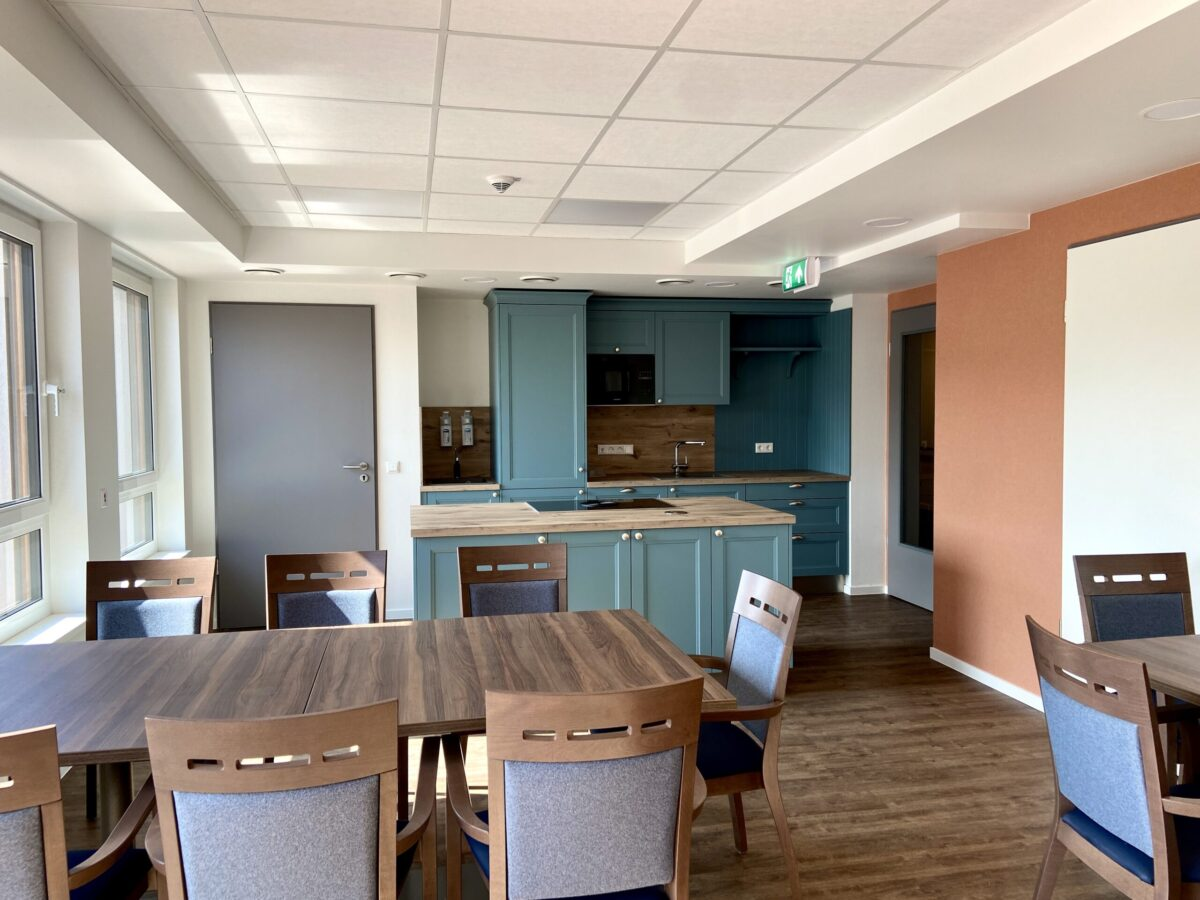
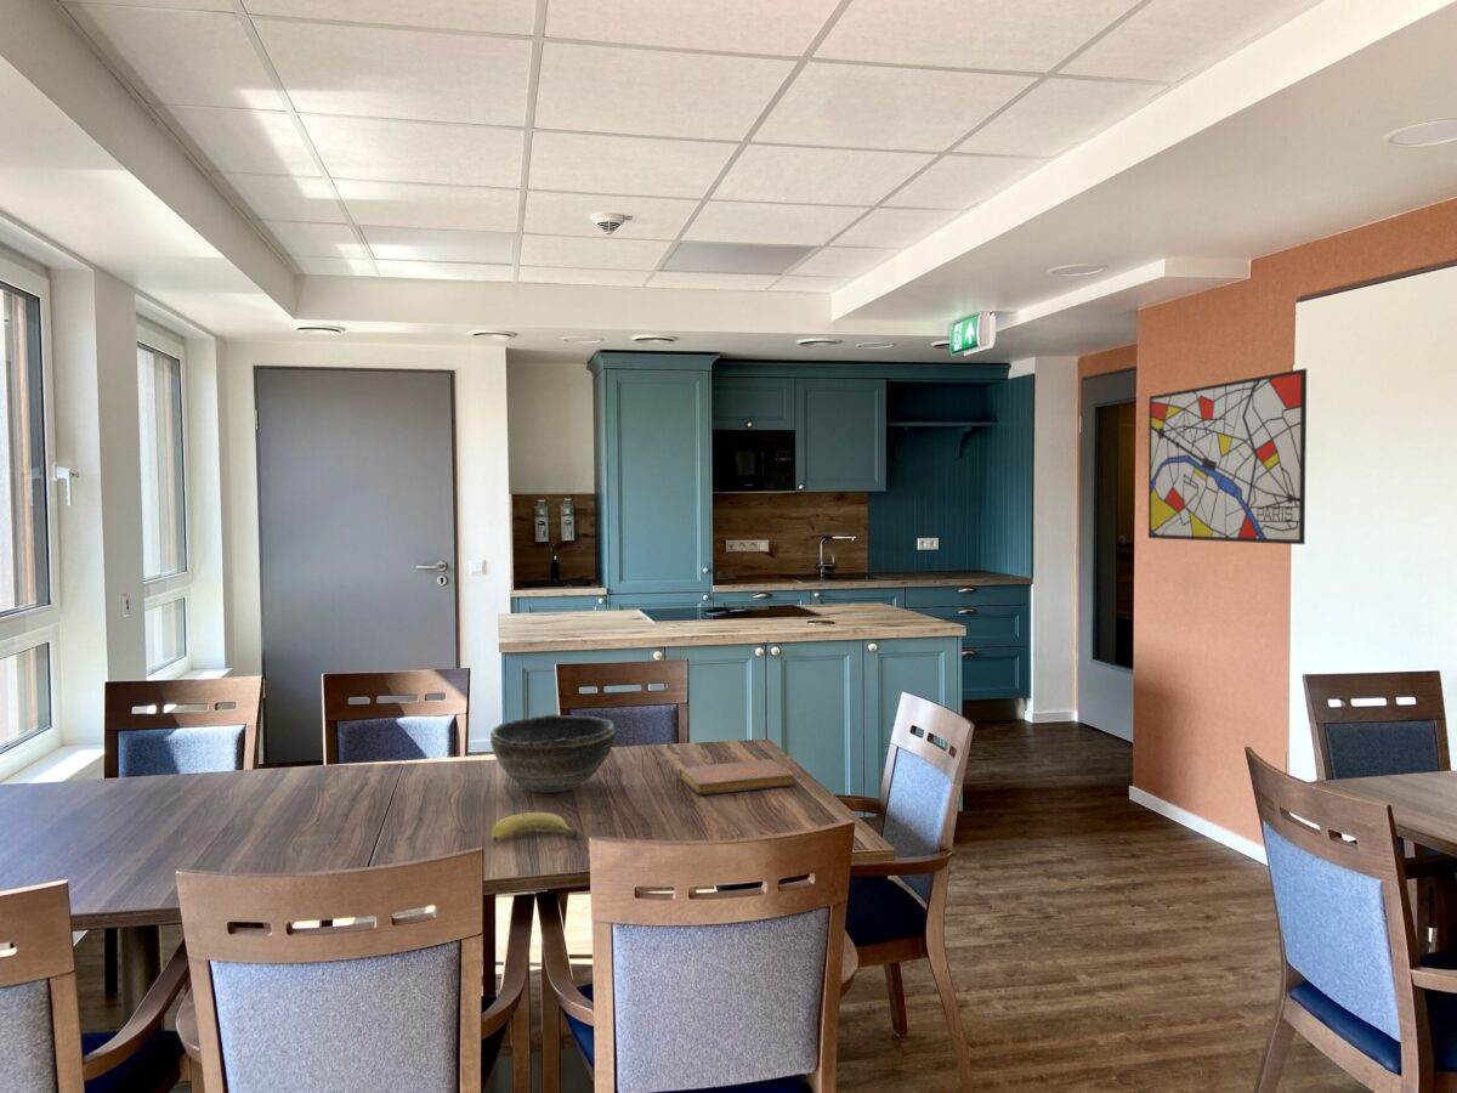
+ fruit [491,811,579,843]
+ bowl [489,713,617,794]
+ notebook [678,758,796,795]
+ wall art [1147,368,1308,545]
